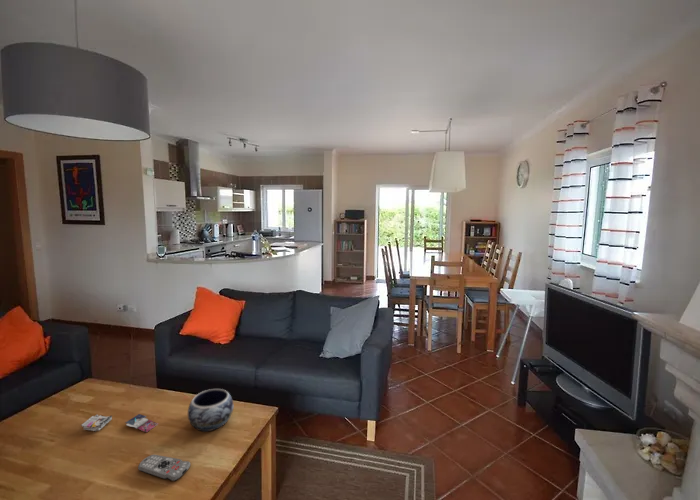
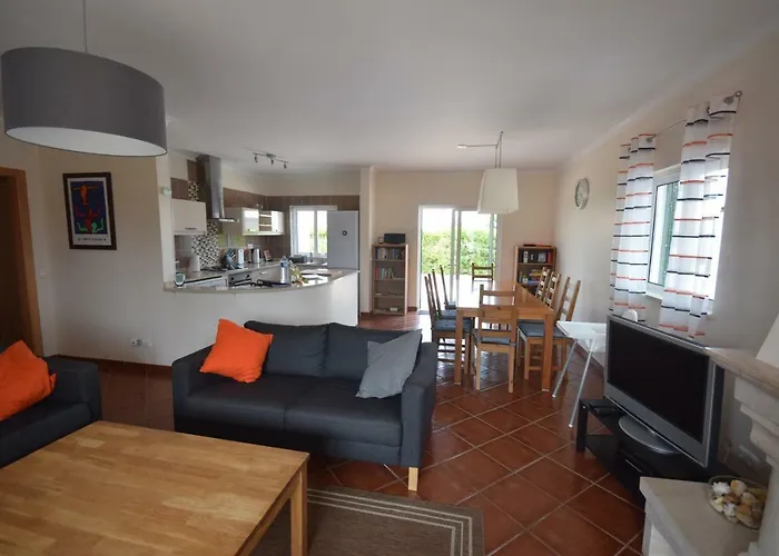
- magazine [80,413,160,433]
- remote control [137,454,191,482]
- decorative bowl [187,388,234,432]
